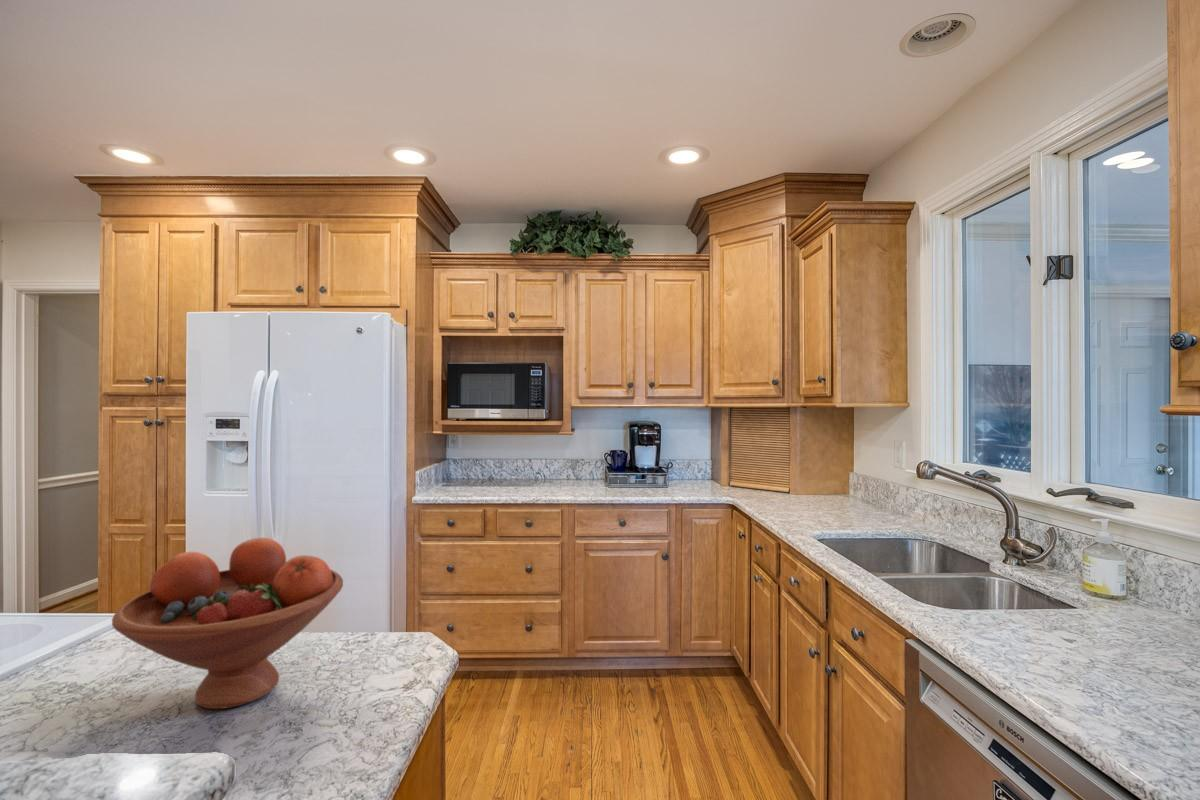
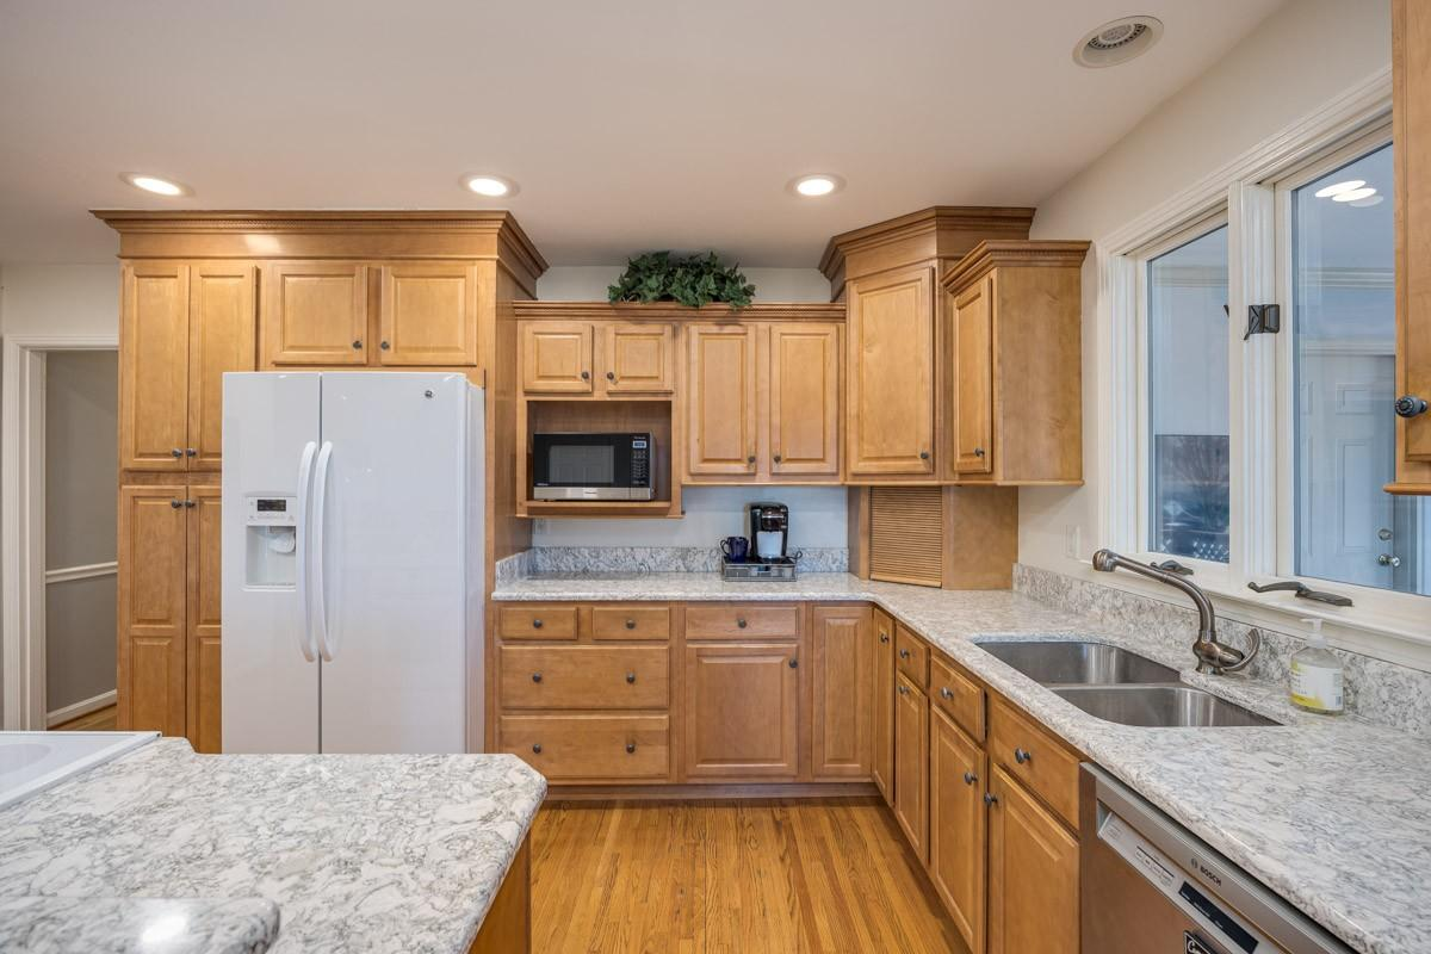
- fruit bowl [111,537,344,710]
